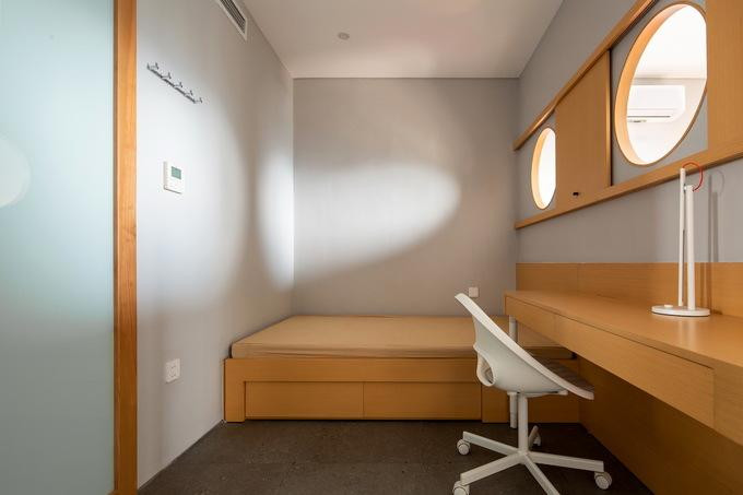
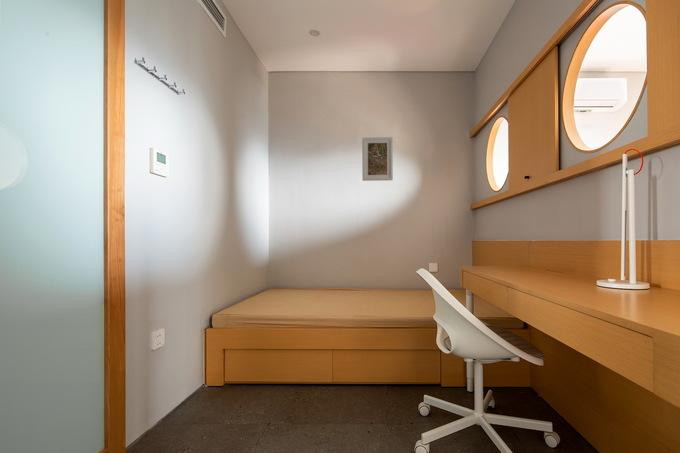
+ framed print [361,136,394,182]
